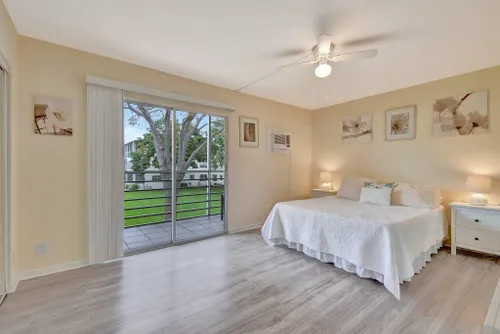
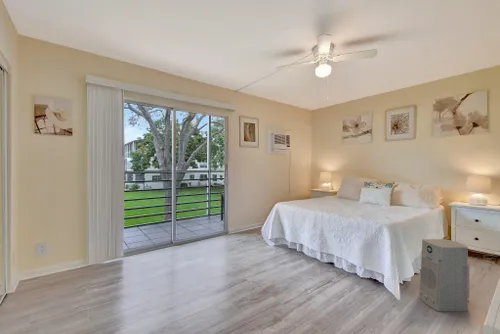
+ air purifier [418,238,470,312]
